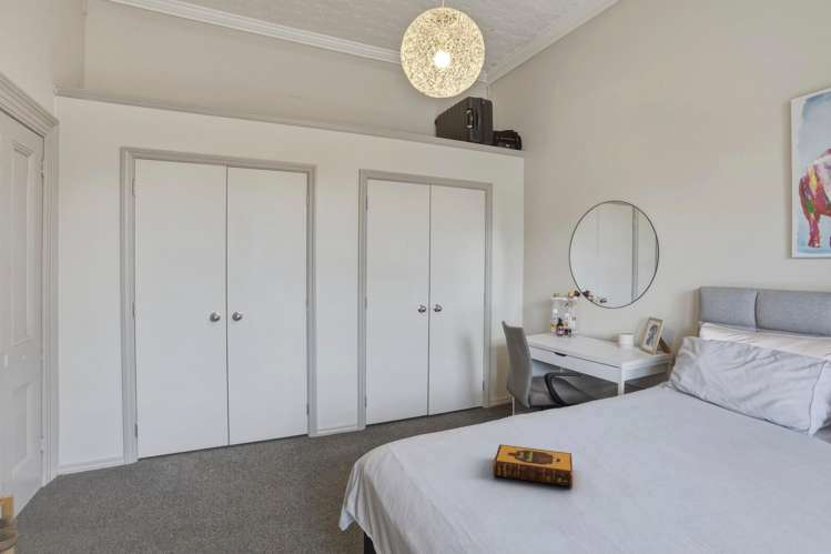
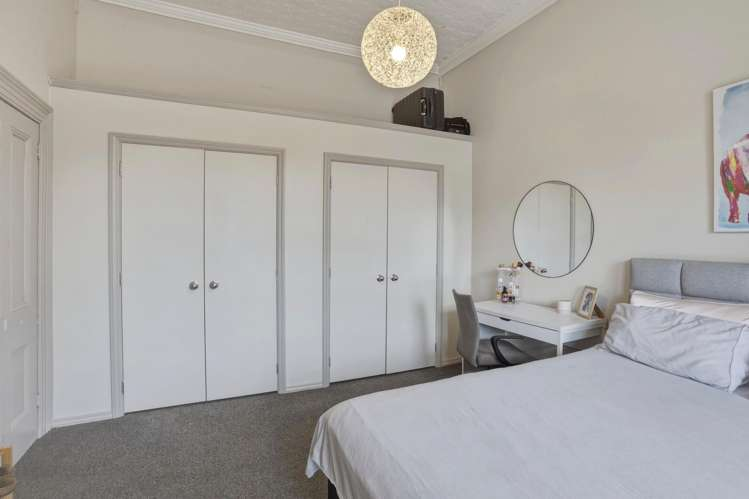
- hardback book [491,444,574,488]
